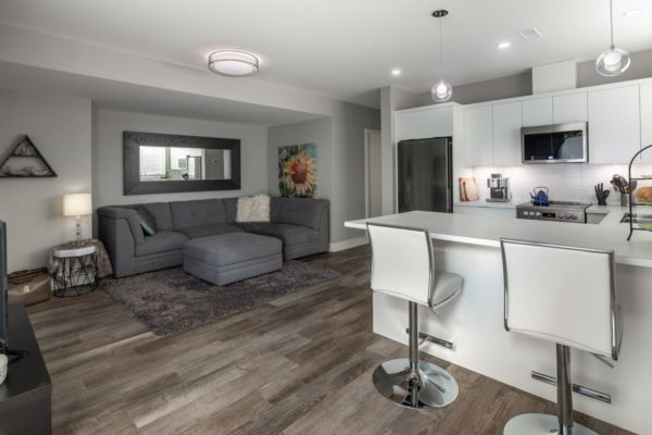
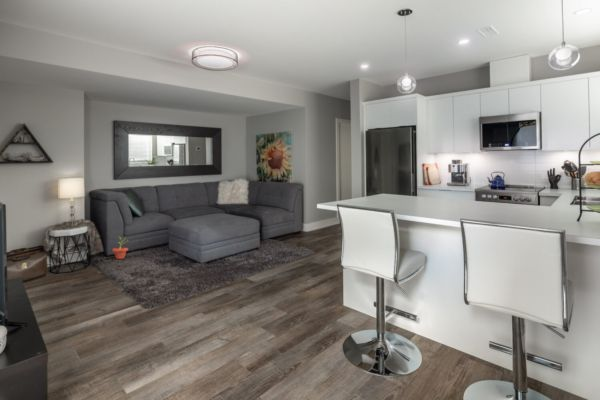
+ potted plant [111,235,129,260]
